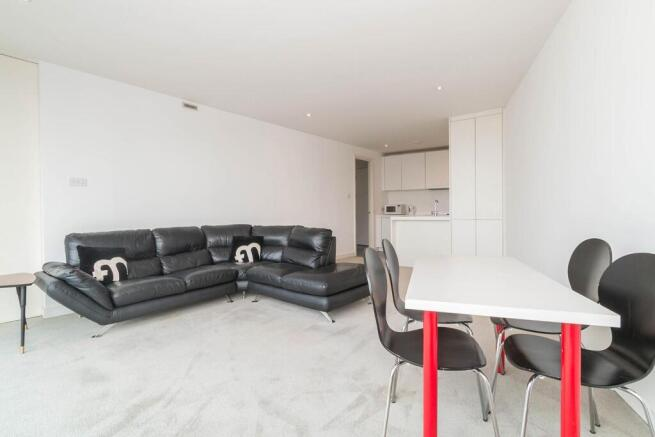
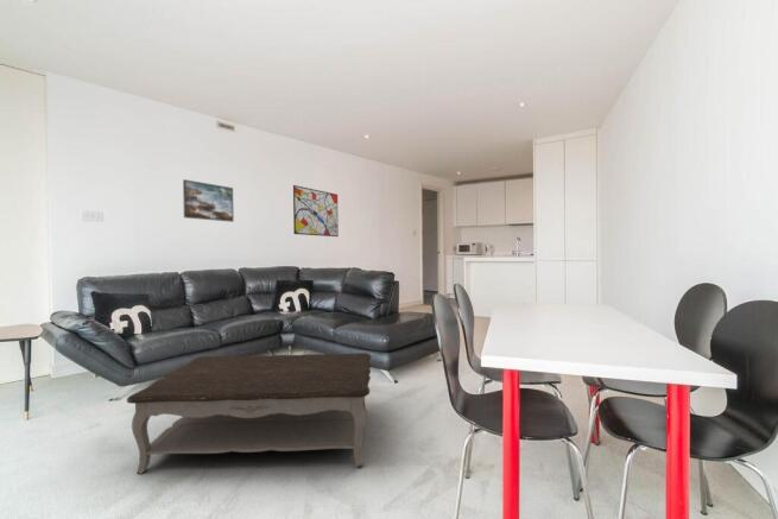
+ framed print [182,178,235,223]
+ wall art [292,184,340,238]
+ coffee table [126,352,373,475]
